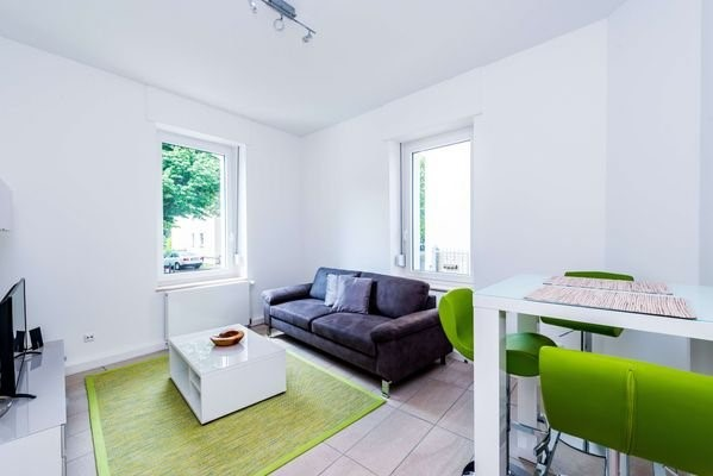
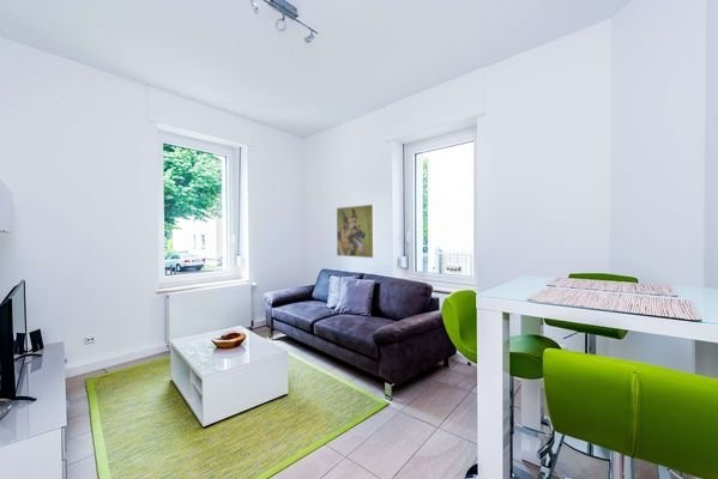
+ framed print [336,204,376,259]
